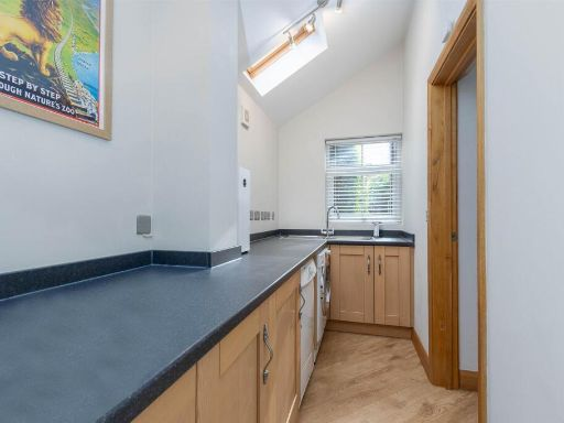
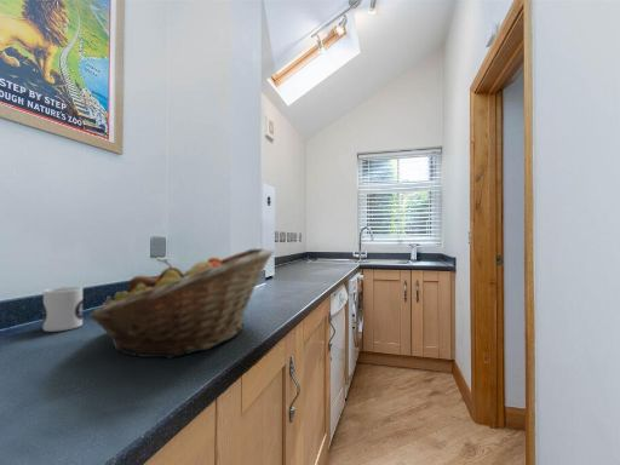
+ fruit basket [88,247,275,360]
+ mug [42,286,84,333]
